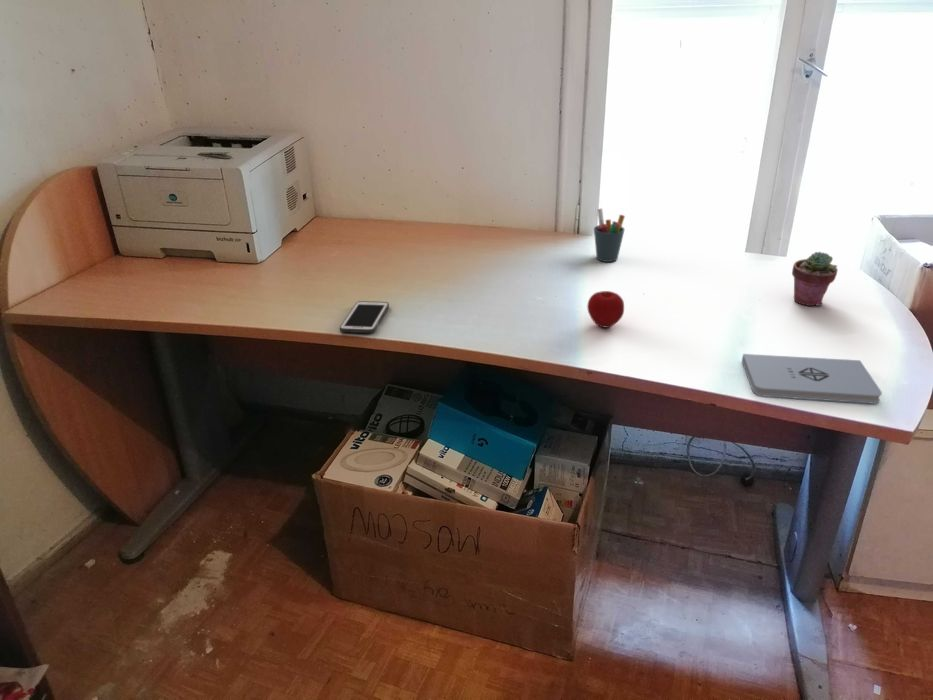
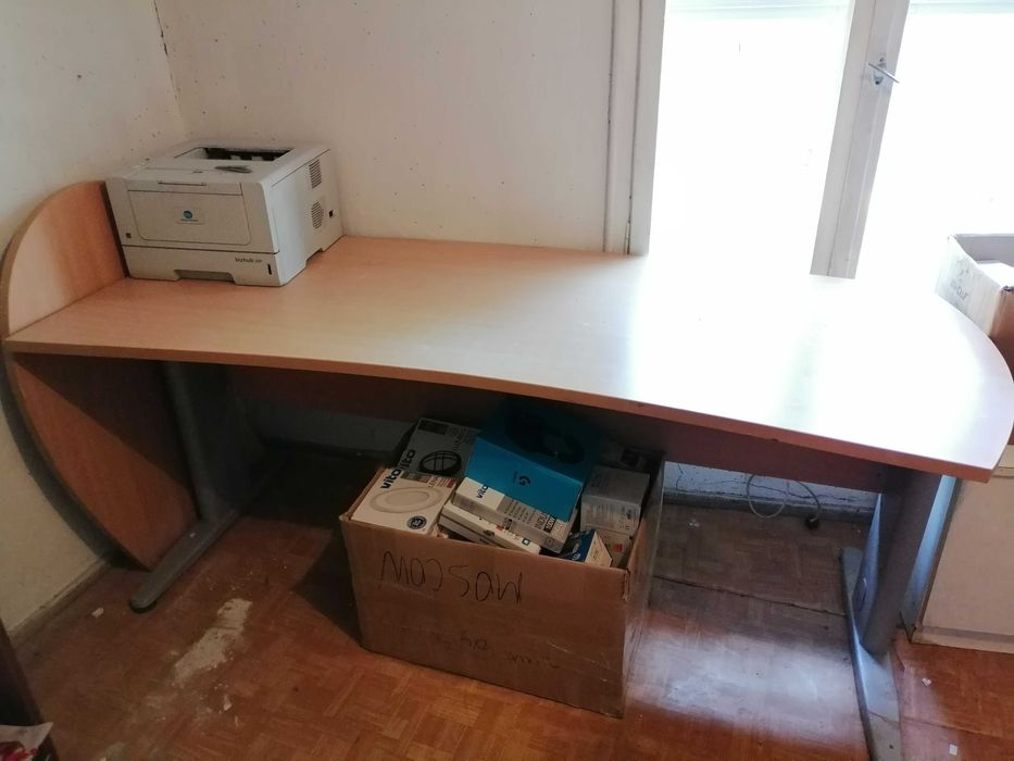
- potted succulent [791,251,839,307]
- pen holder [593,207,626,263]
- apple [586,290,625,329]
- cell phone [339,300,390,334]
- notepad [741,353,883,405]
